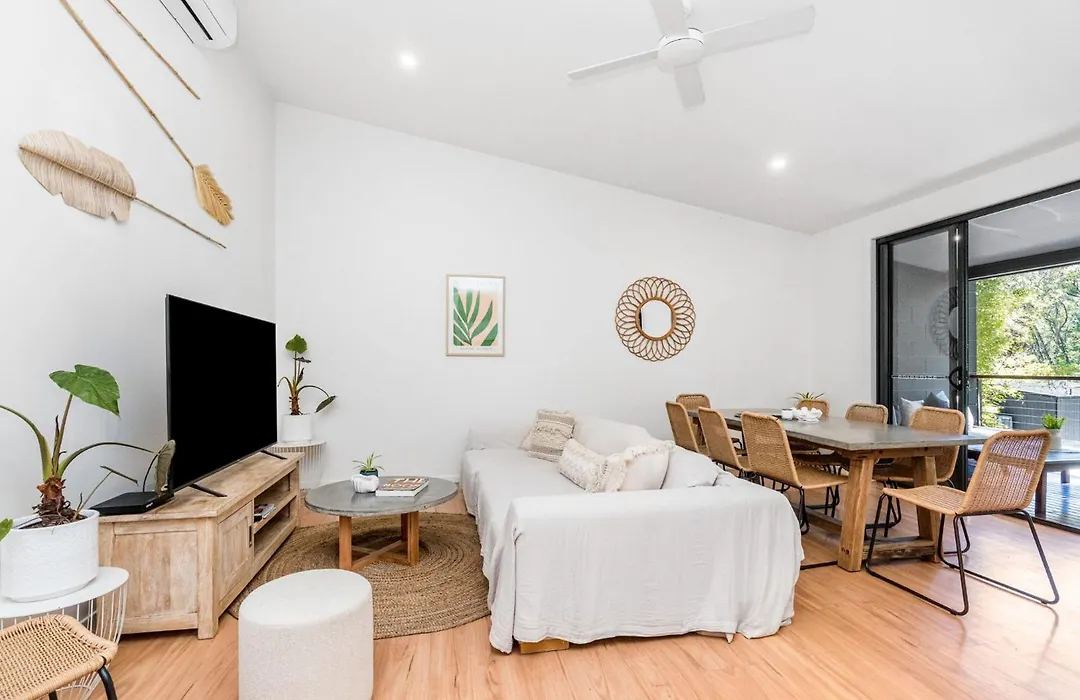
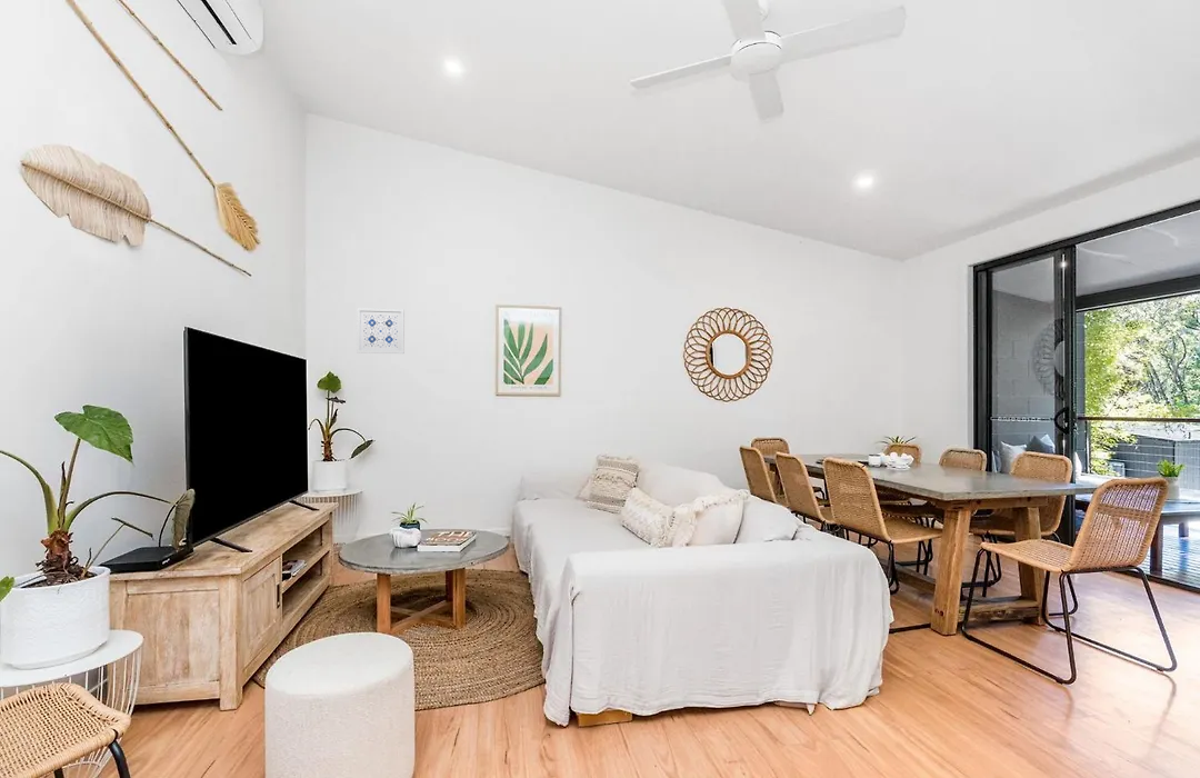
+ wall art [356,307,406,355]
